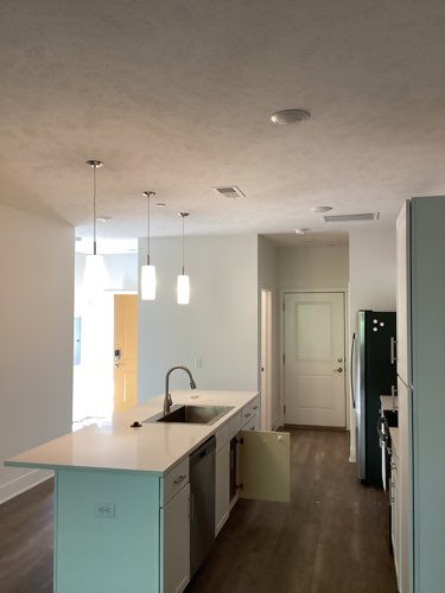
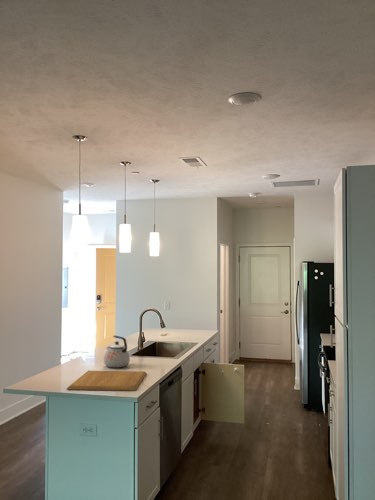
+ chopping board [66,370,148,392]
+ kettle [103,335,131,369]
